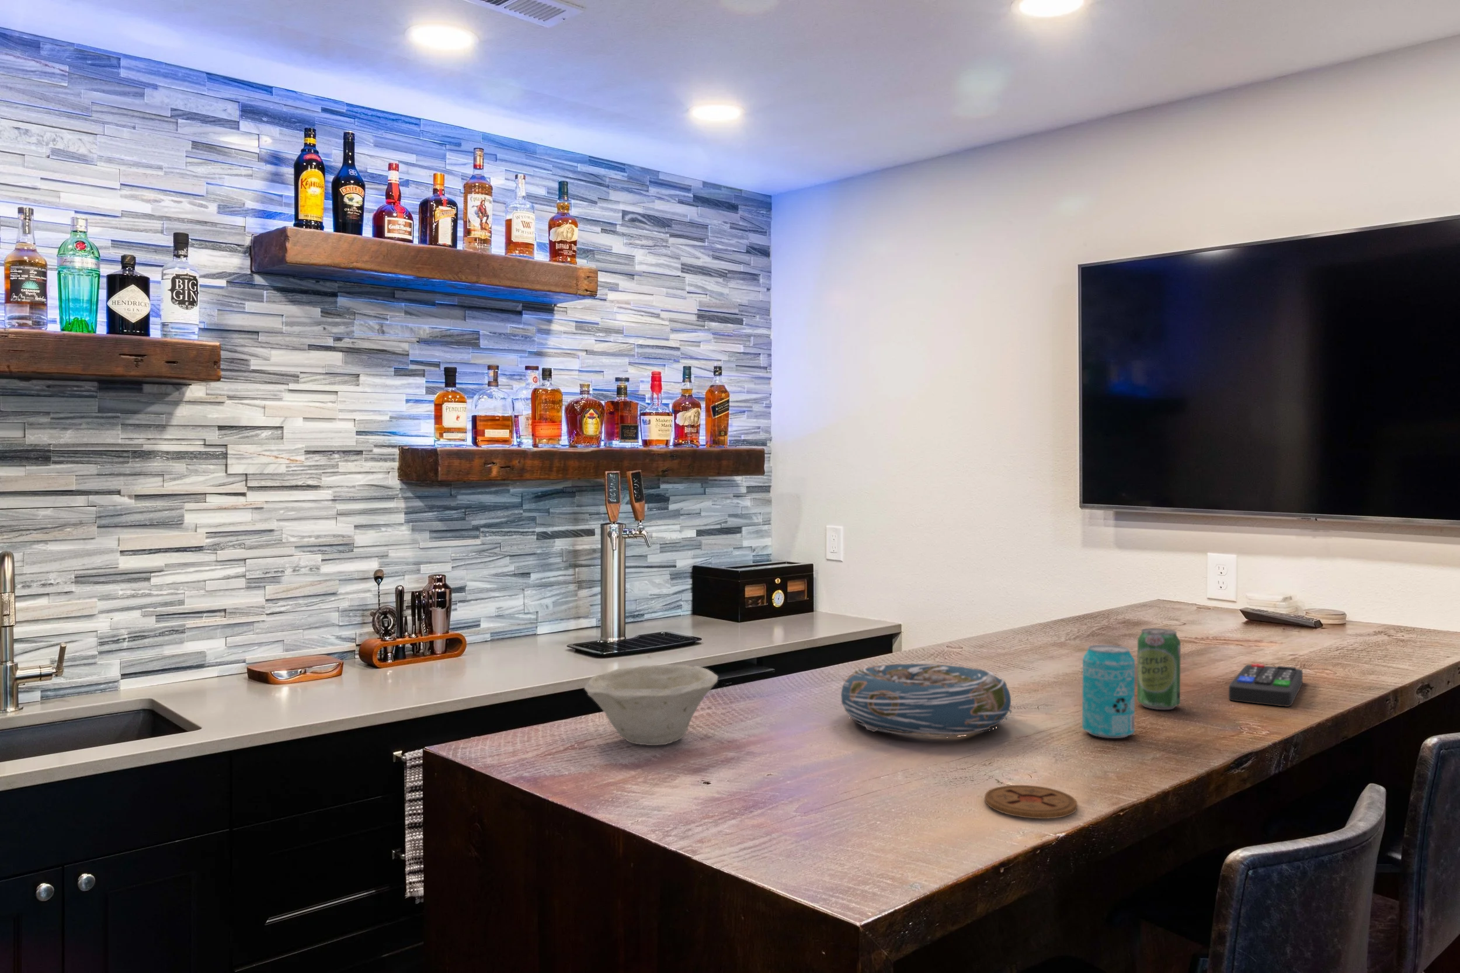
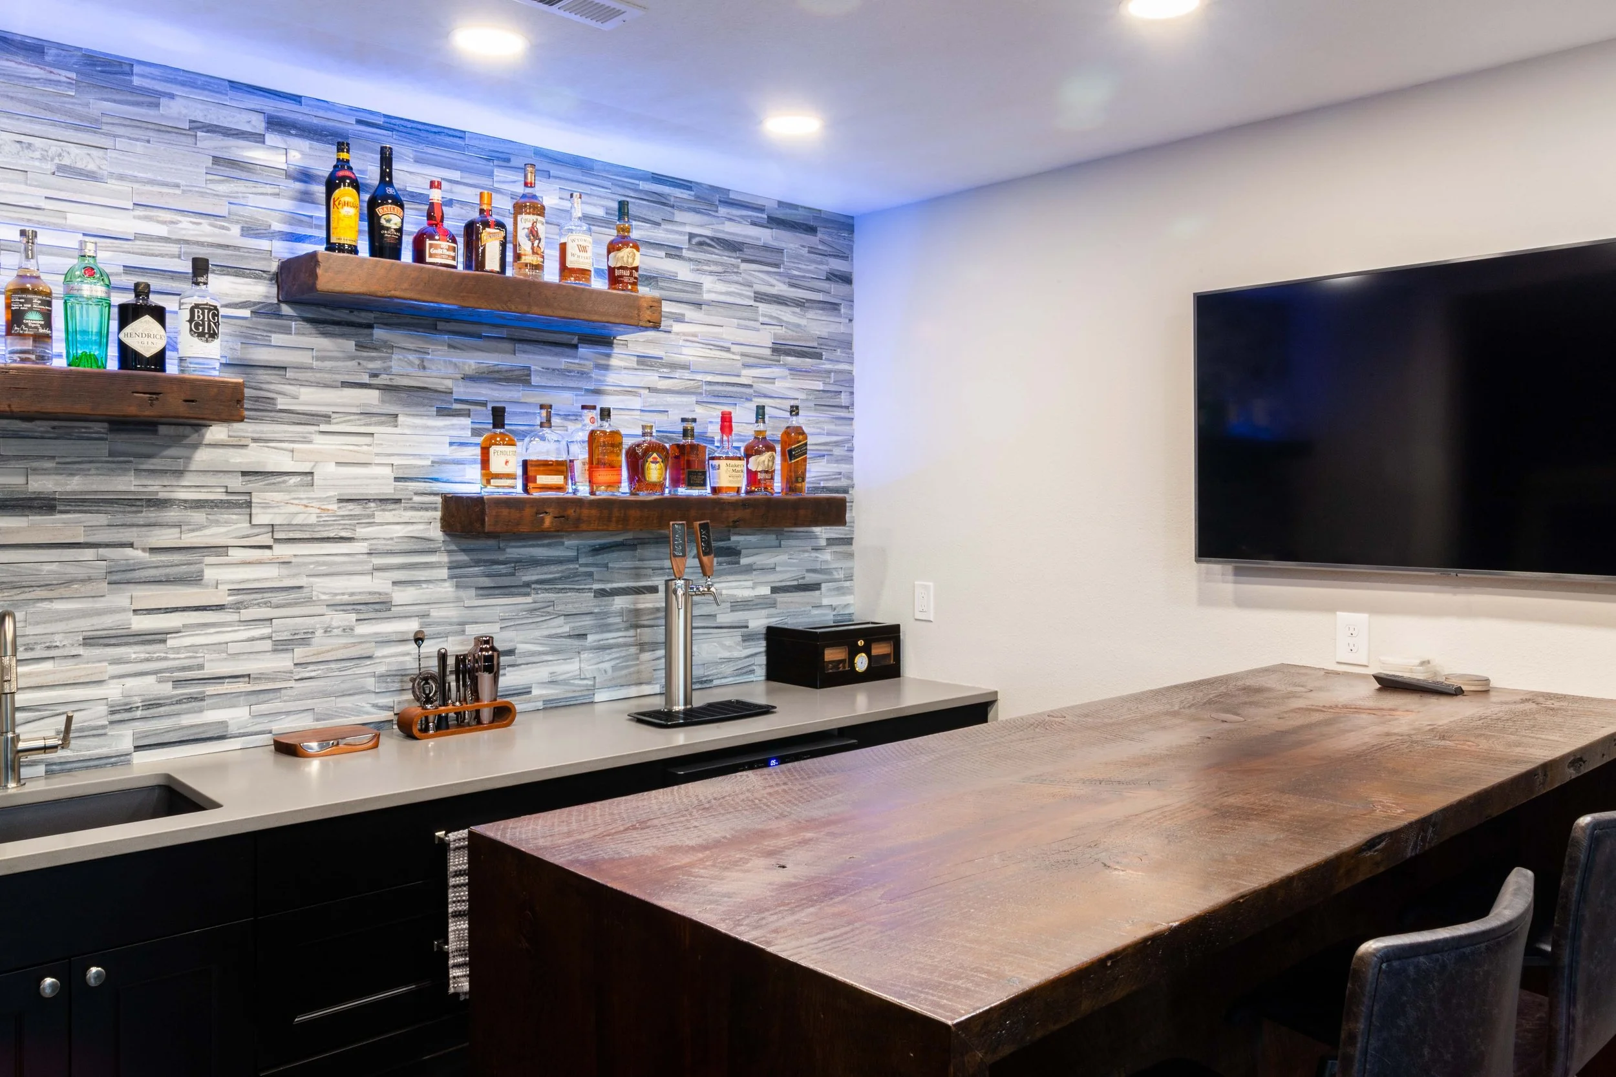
- coaster [984,784,1078,820]
- bowl [584,664,718,746]
- beverage can [1136,628,1182,710]
- decorative bowl [840,660,1014,737]
- remote control [1229,664,1304,707]
- beverage can [1082,644,1135,738]
